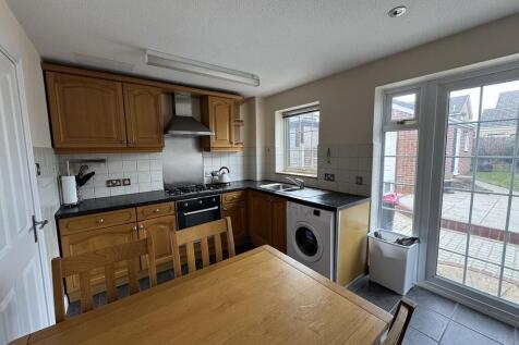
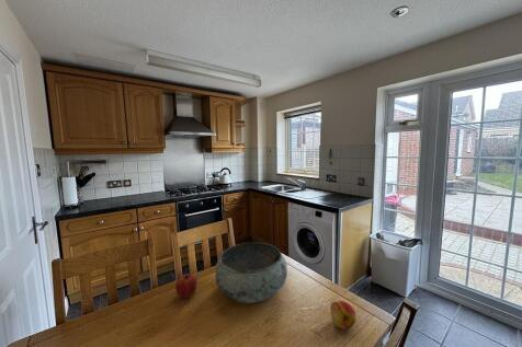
+ apple [174,270,198,299]
+ bowl [214,242,288,304]
+ fruit [329,300,358,331]
